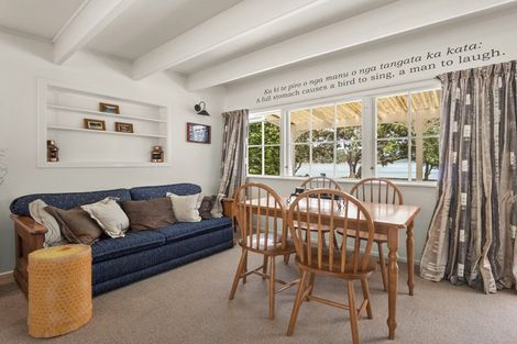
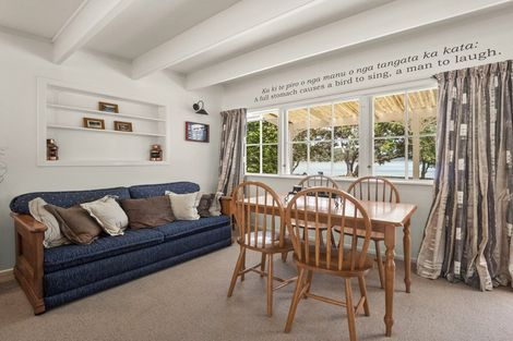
- basket [26,243,94,339]
